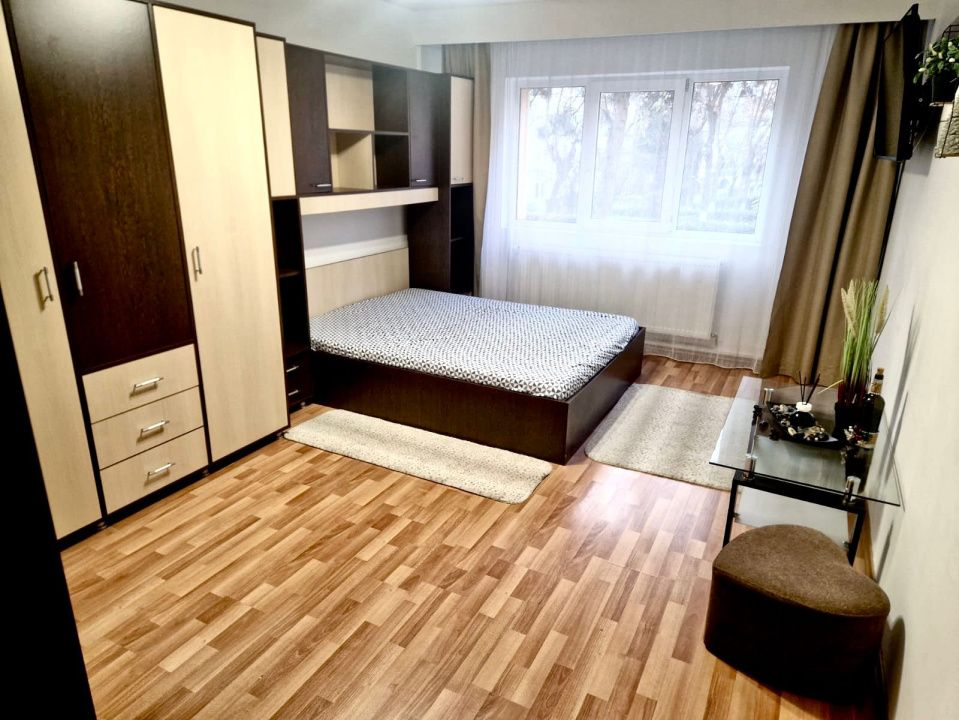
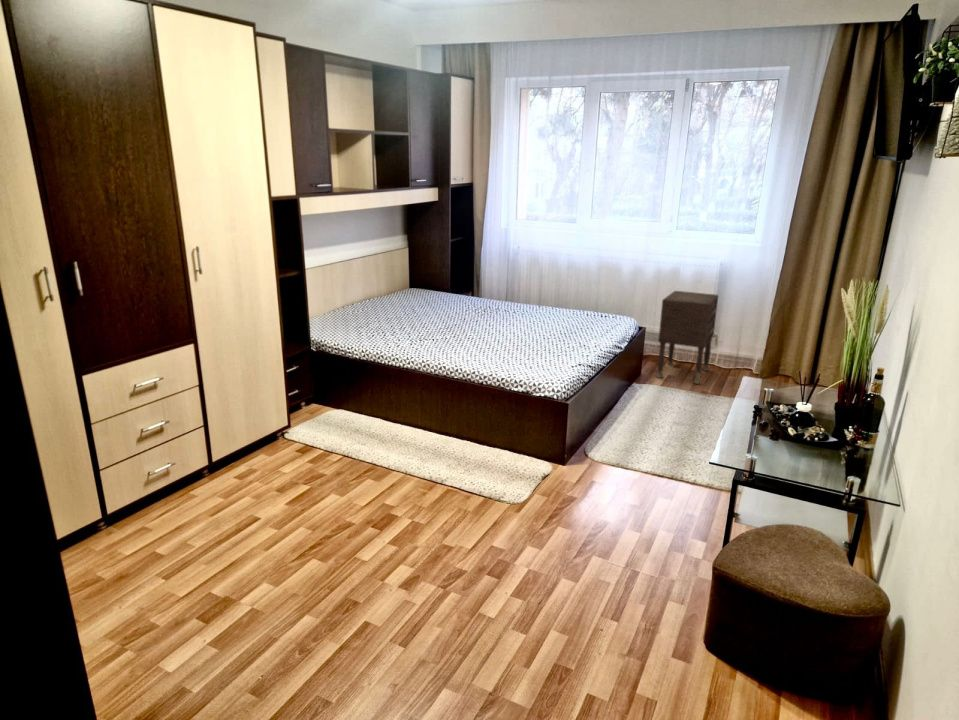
+ nightstand [655,290,719,385]
